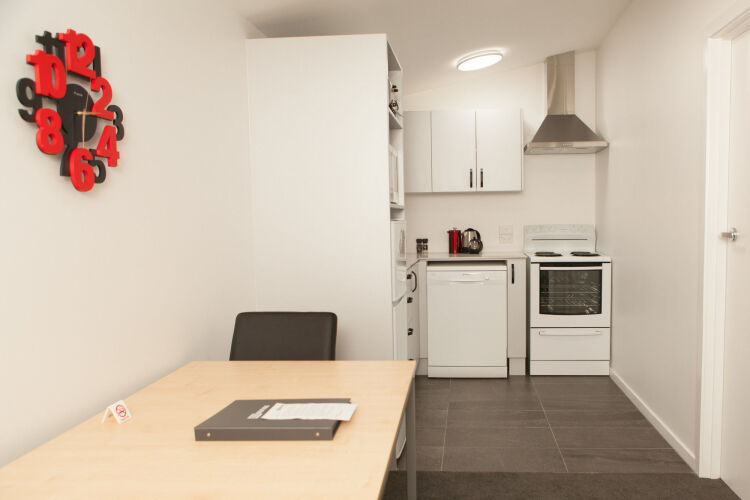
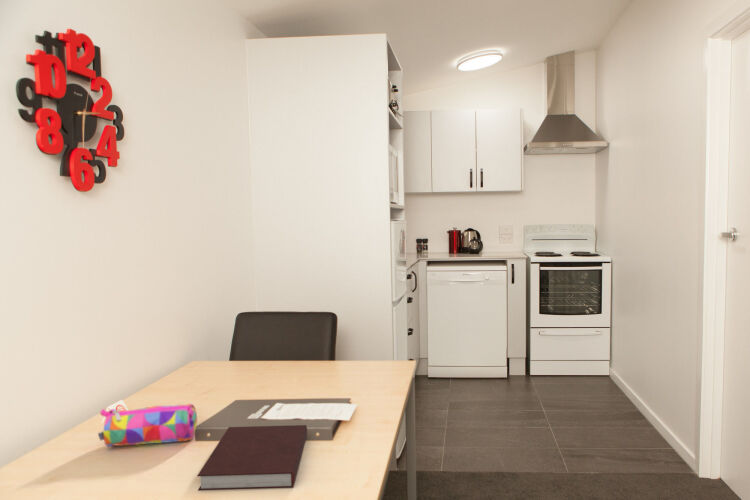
+ notebook [196,424,308,492]
+ pencil case [97,403,198,448]
